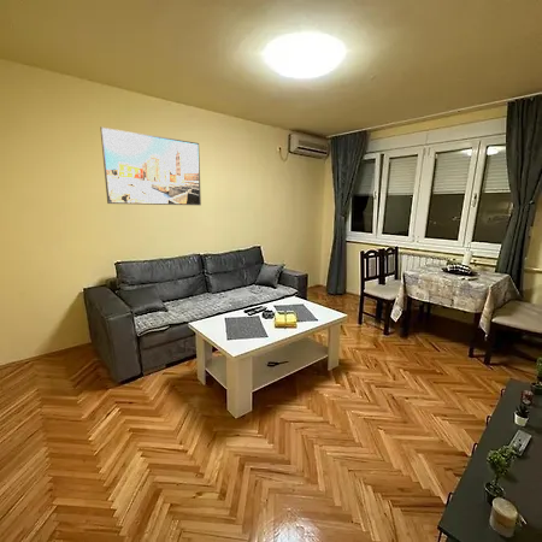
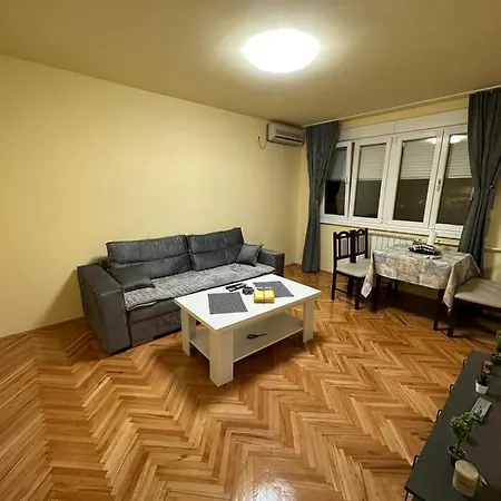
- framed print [100,126,202,206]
